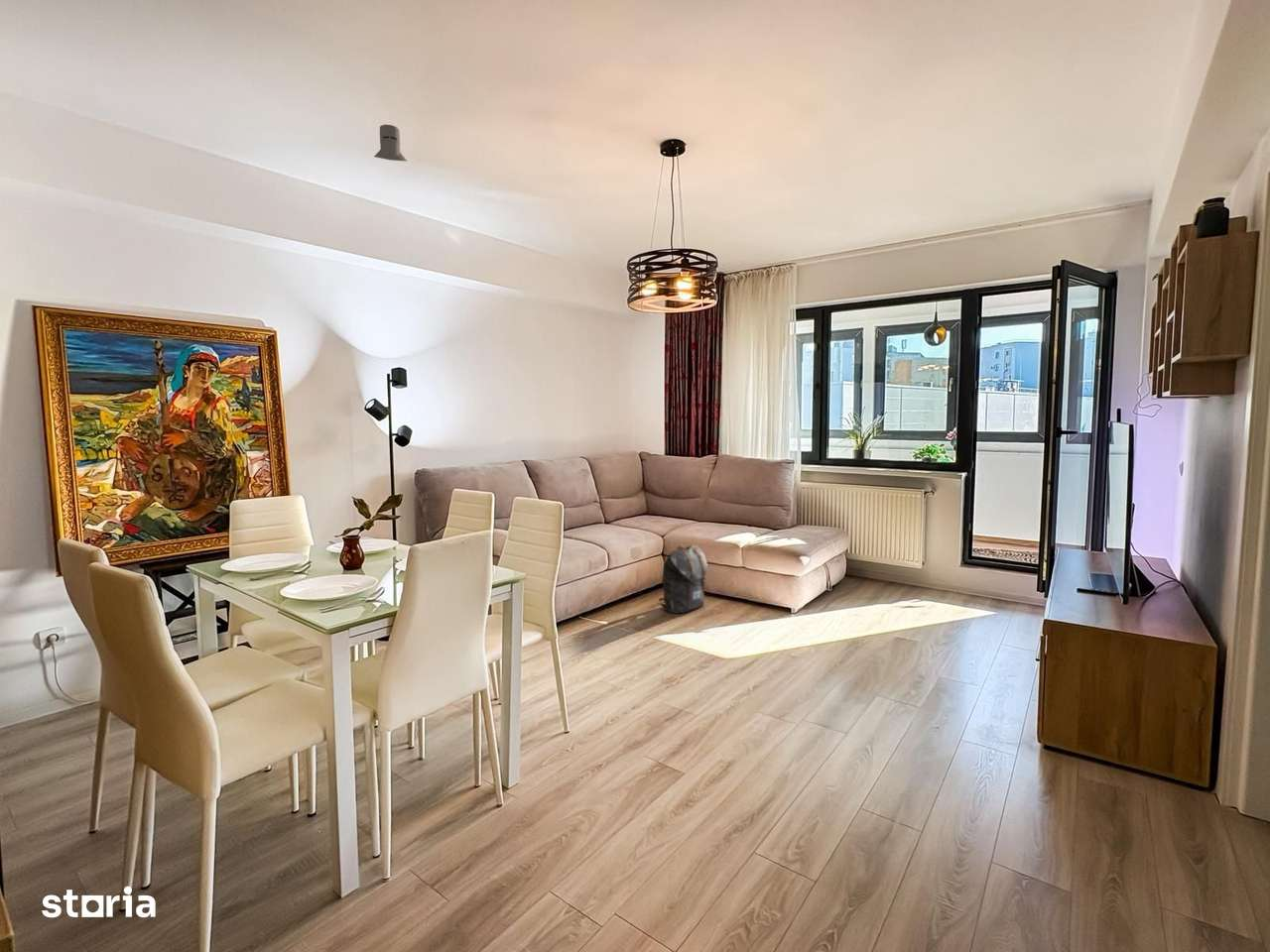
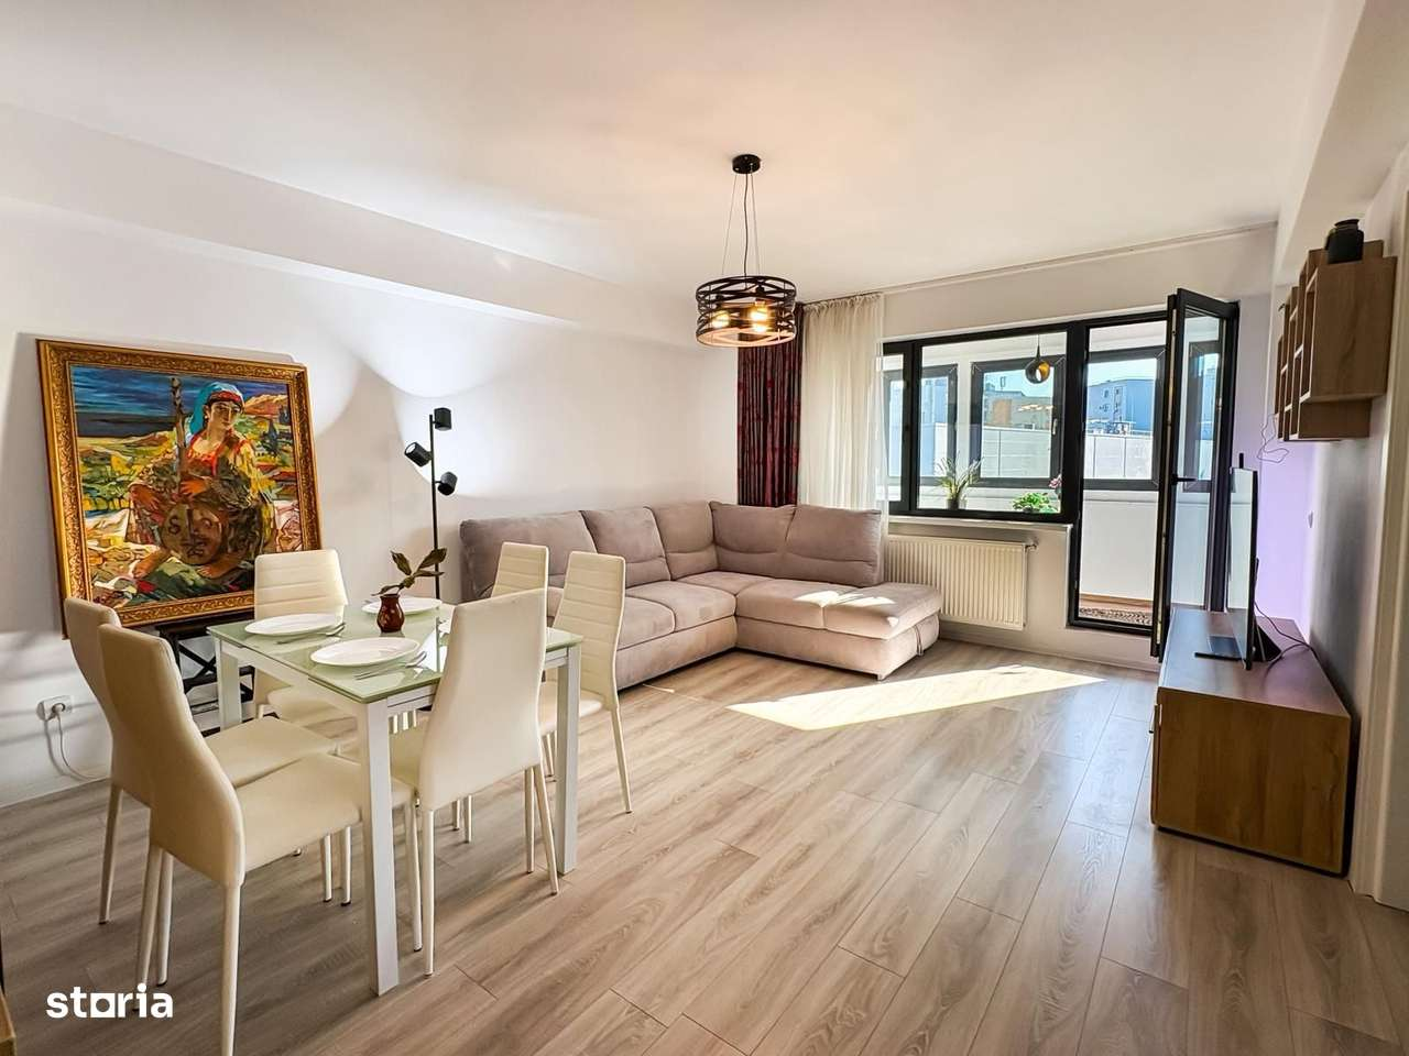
- backpack [658,543,708,615]
- knight helmet [373,124,409,163]
